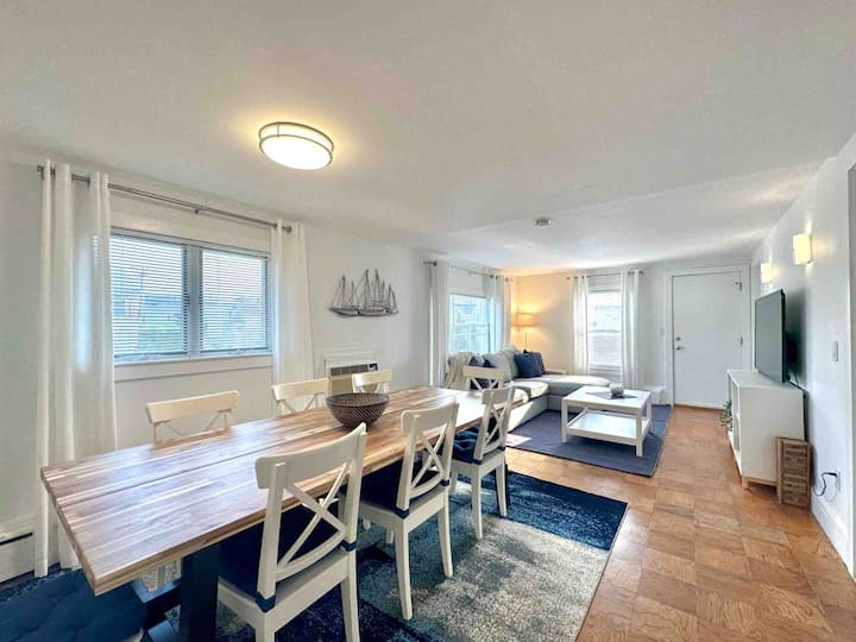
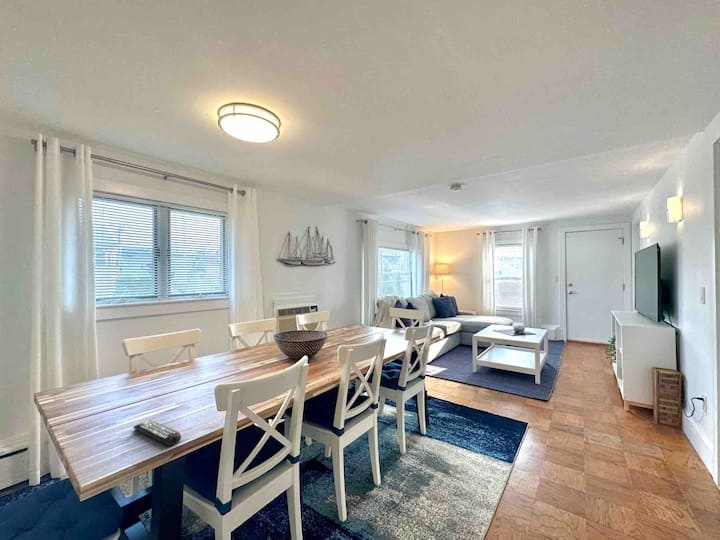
+ remote control [132,419,182,447]
